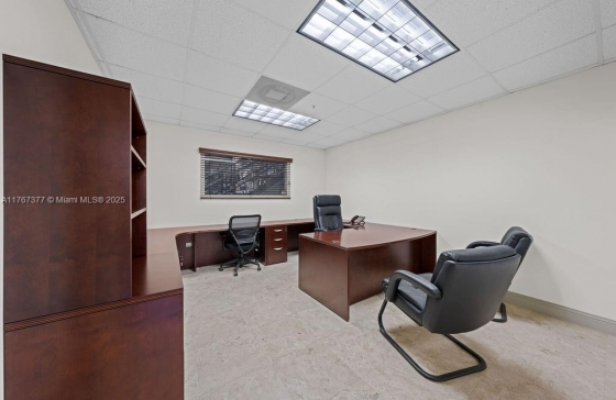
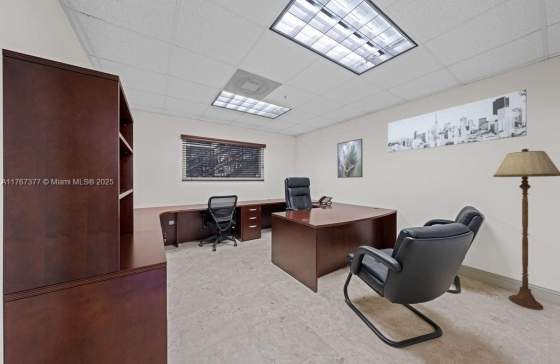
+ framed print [337,138,364,179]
+ wall art [387,88,527,154]
+ floor lamp [492,148,560,311]
